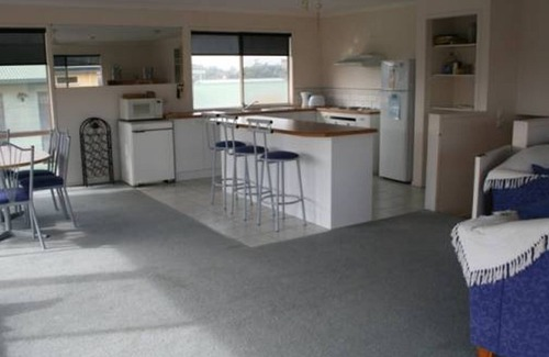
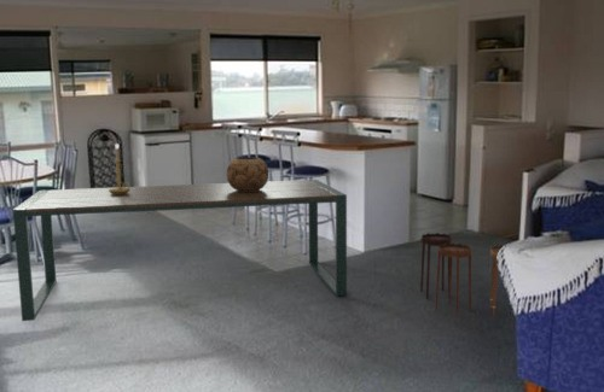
+ decorative bowl [226,156,269,192]
+ dining table [12,179,348,322]
+ side table [419,232,505,317]
+ candle holder [109,142,132,194]
